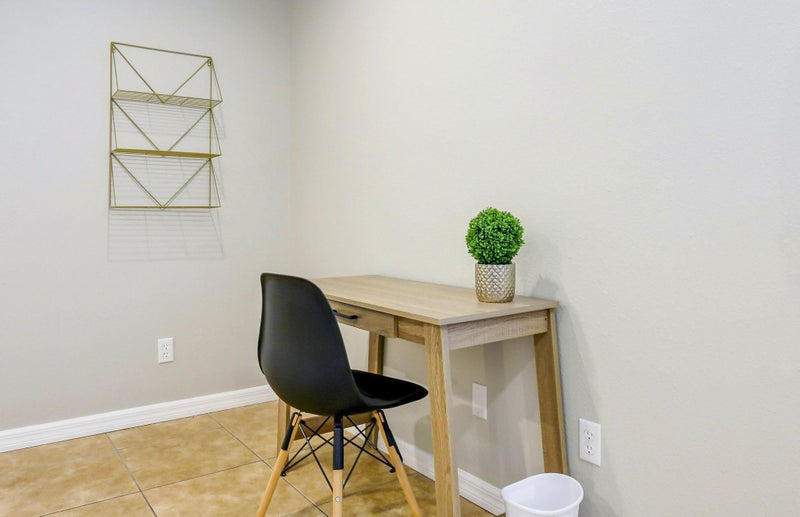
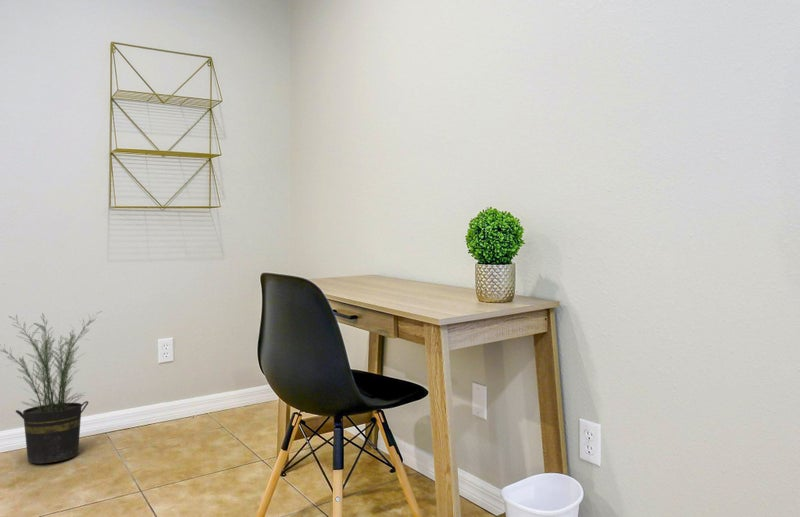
+ potted plant [0,311,102,464]
